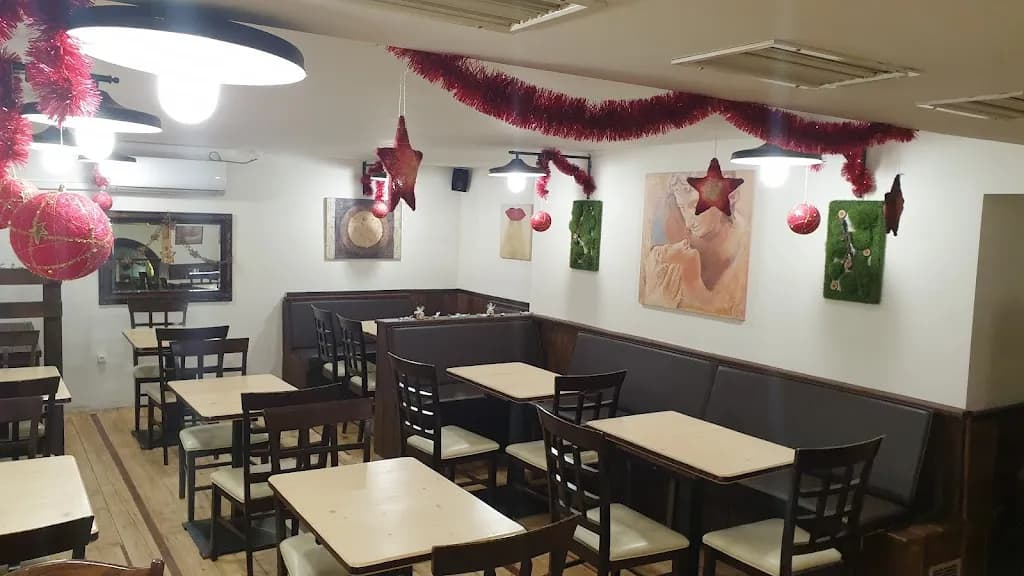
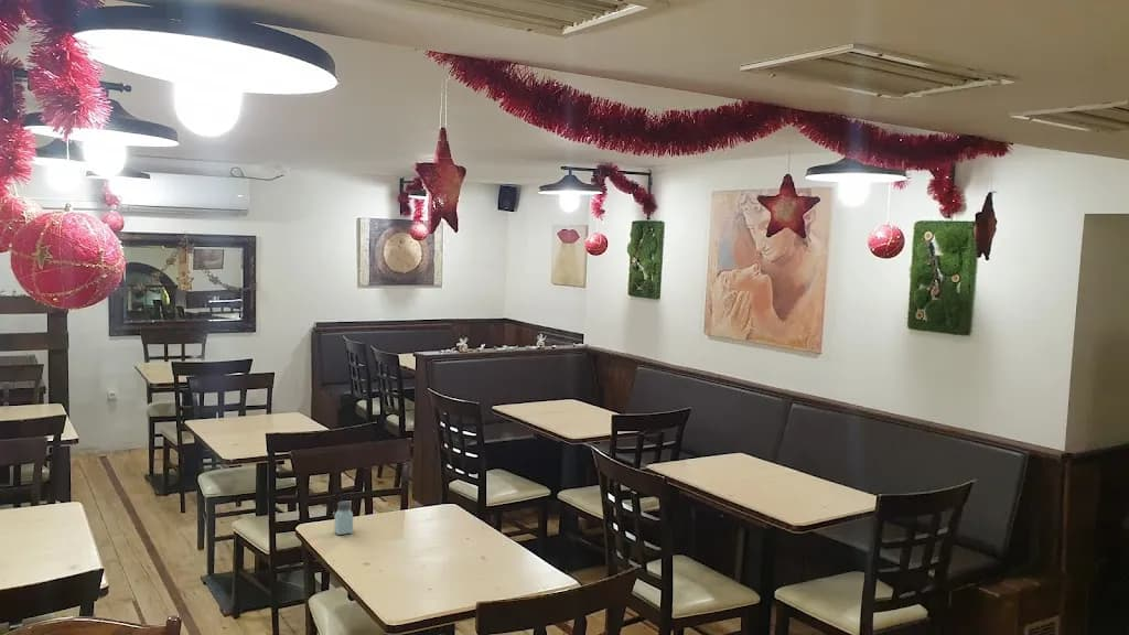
+ saltshaker [333,499,354,536]
